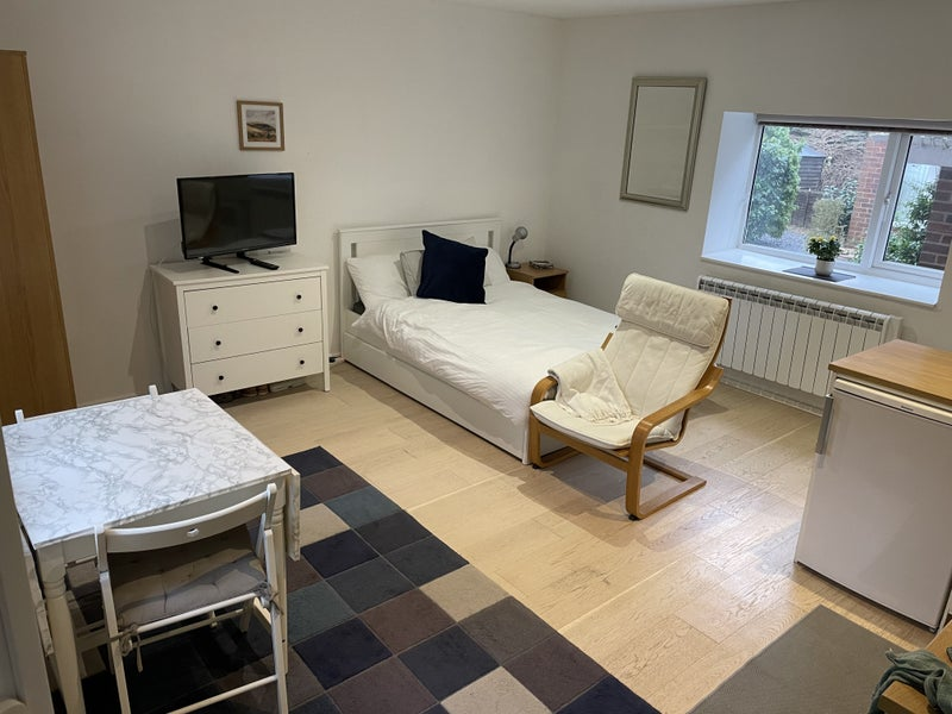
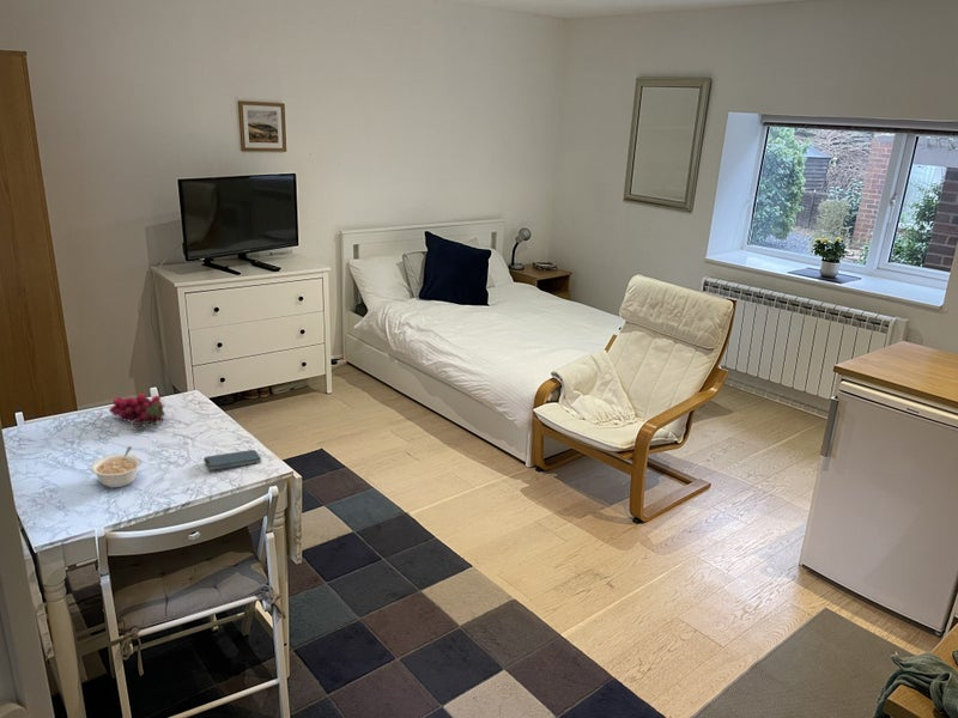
+ smartphone [202,449,262,471]
+ grapes [108,393,166,431]
+ legume [90,445,143,488]
